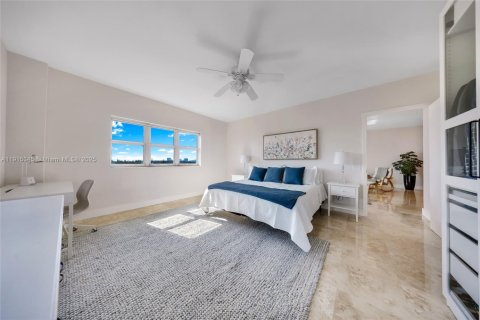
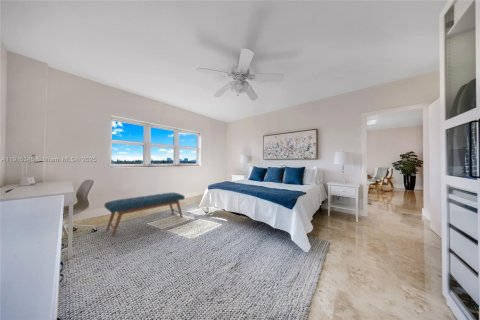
+ bench [103,192,186,237]
